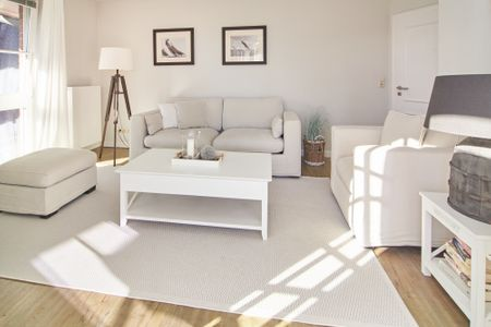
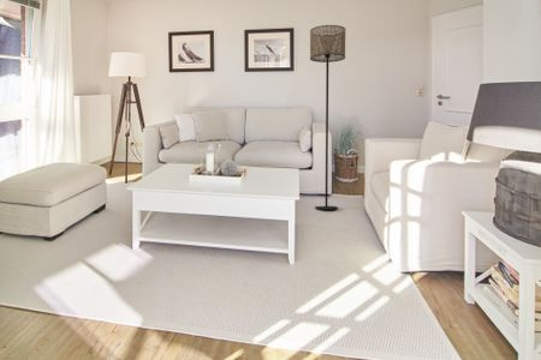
+ floor lamp [309,24,346,211]
